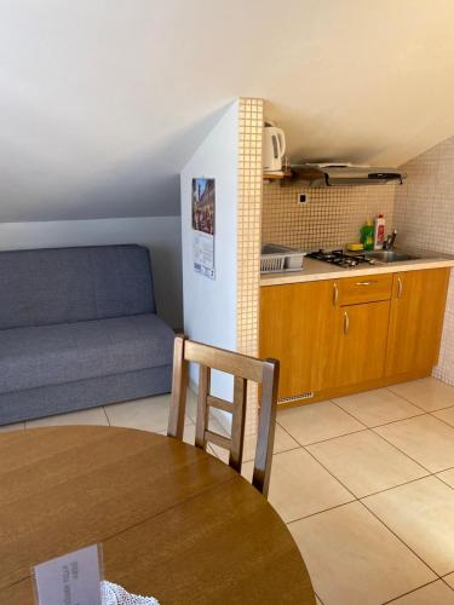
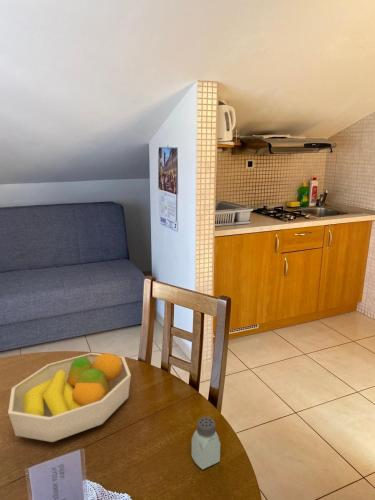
+ fruit bowl [7,352,132,443]
+ saltshaker [191,416,221,470]
